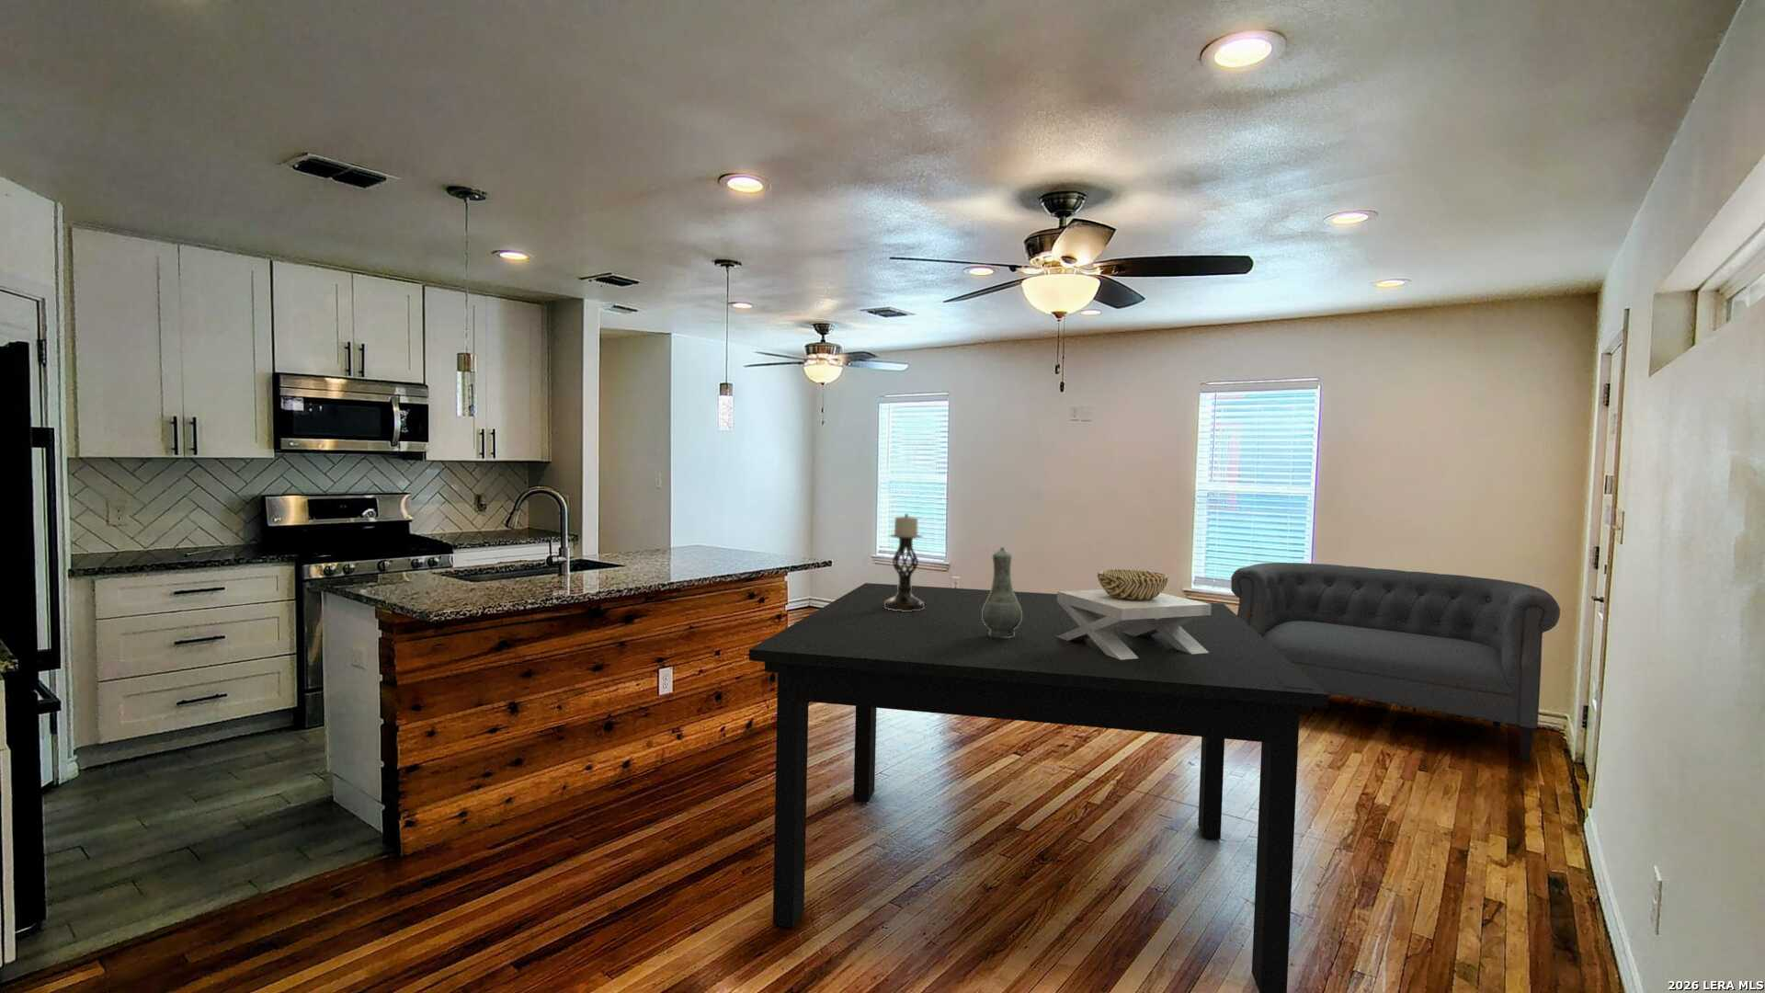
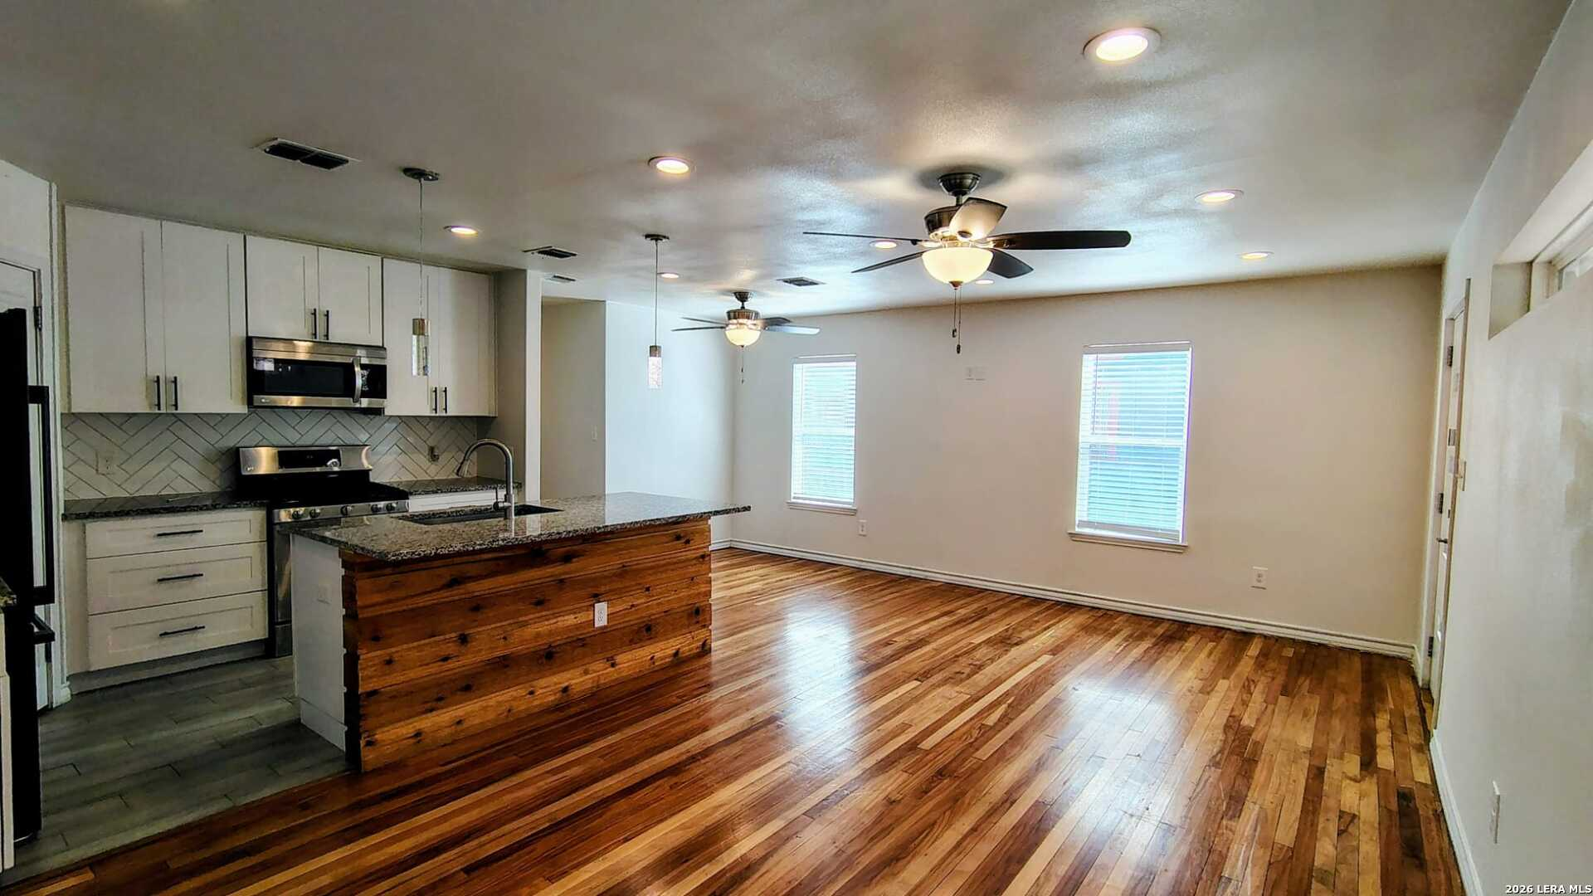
- vase [982,546,1022,638]
- decorative bowl [1056,569,1211,660]
- sofa [1230,561,1561,763]
- dining table [748,582,1330,993]
- candle holder [885,513,925,611]
